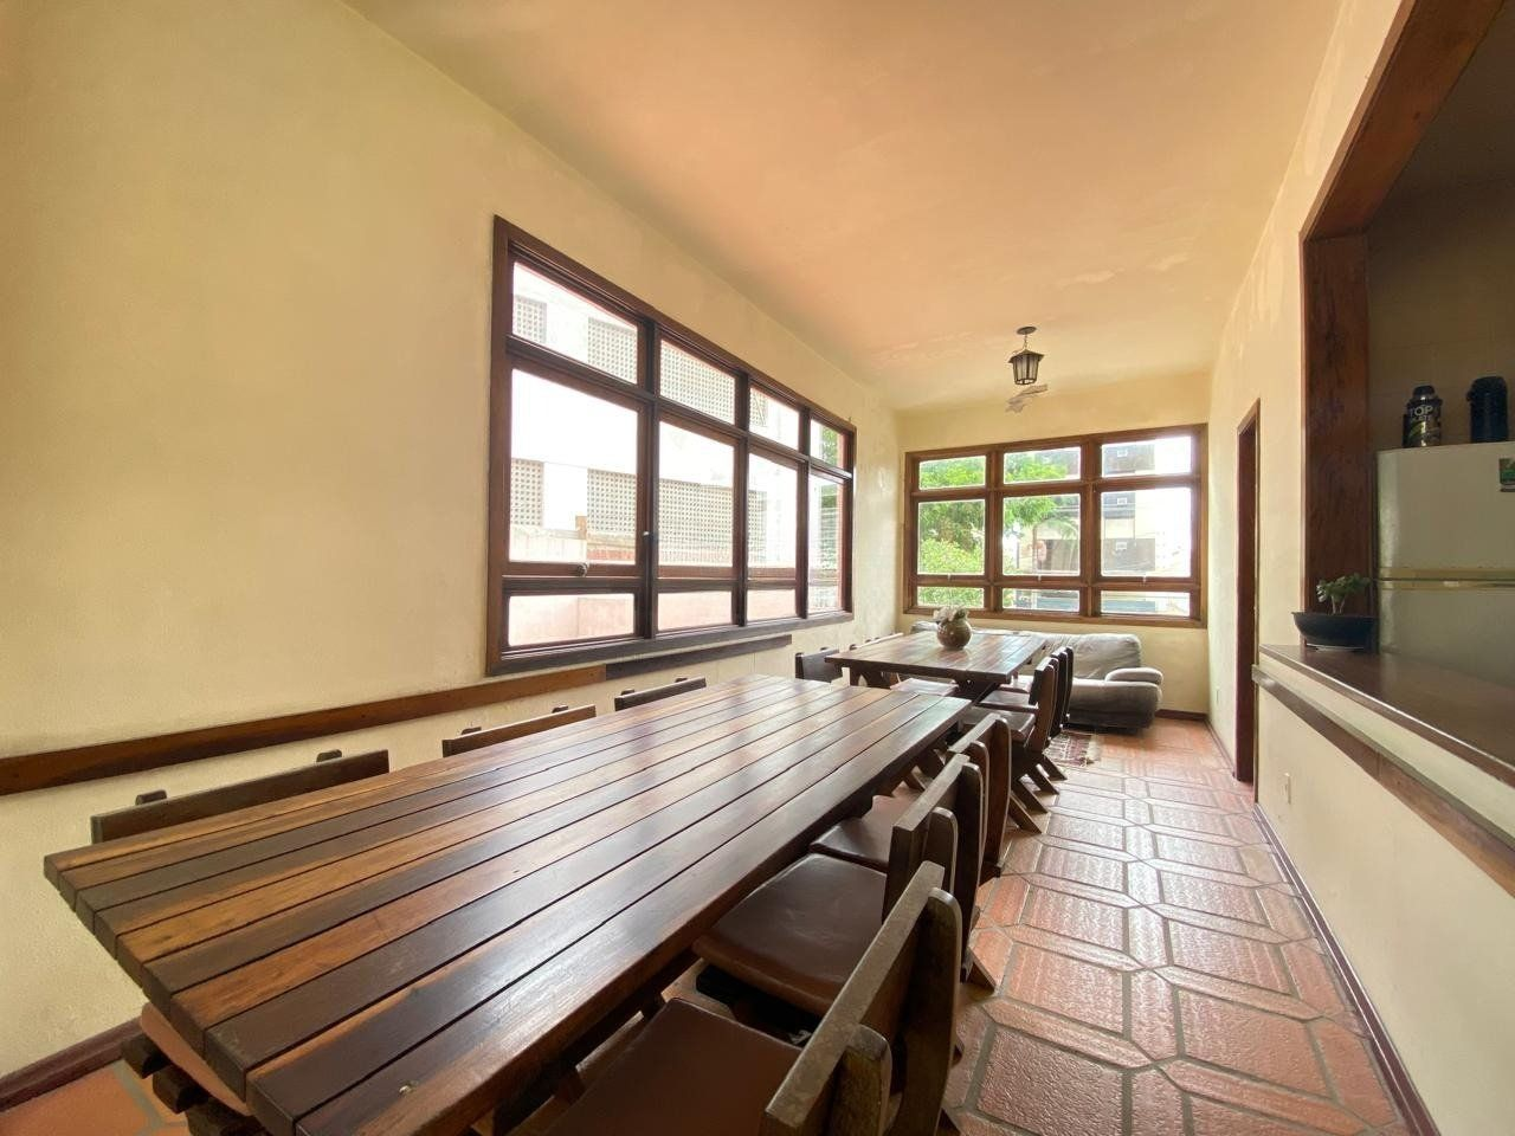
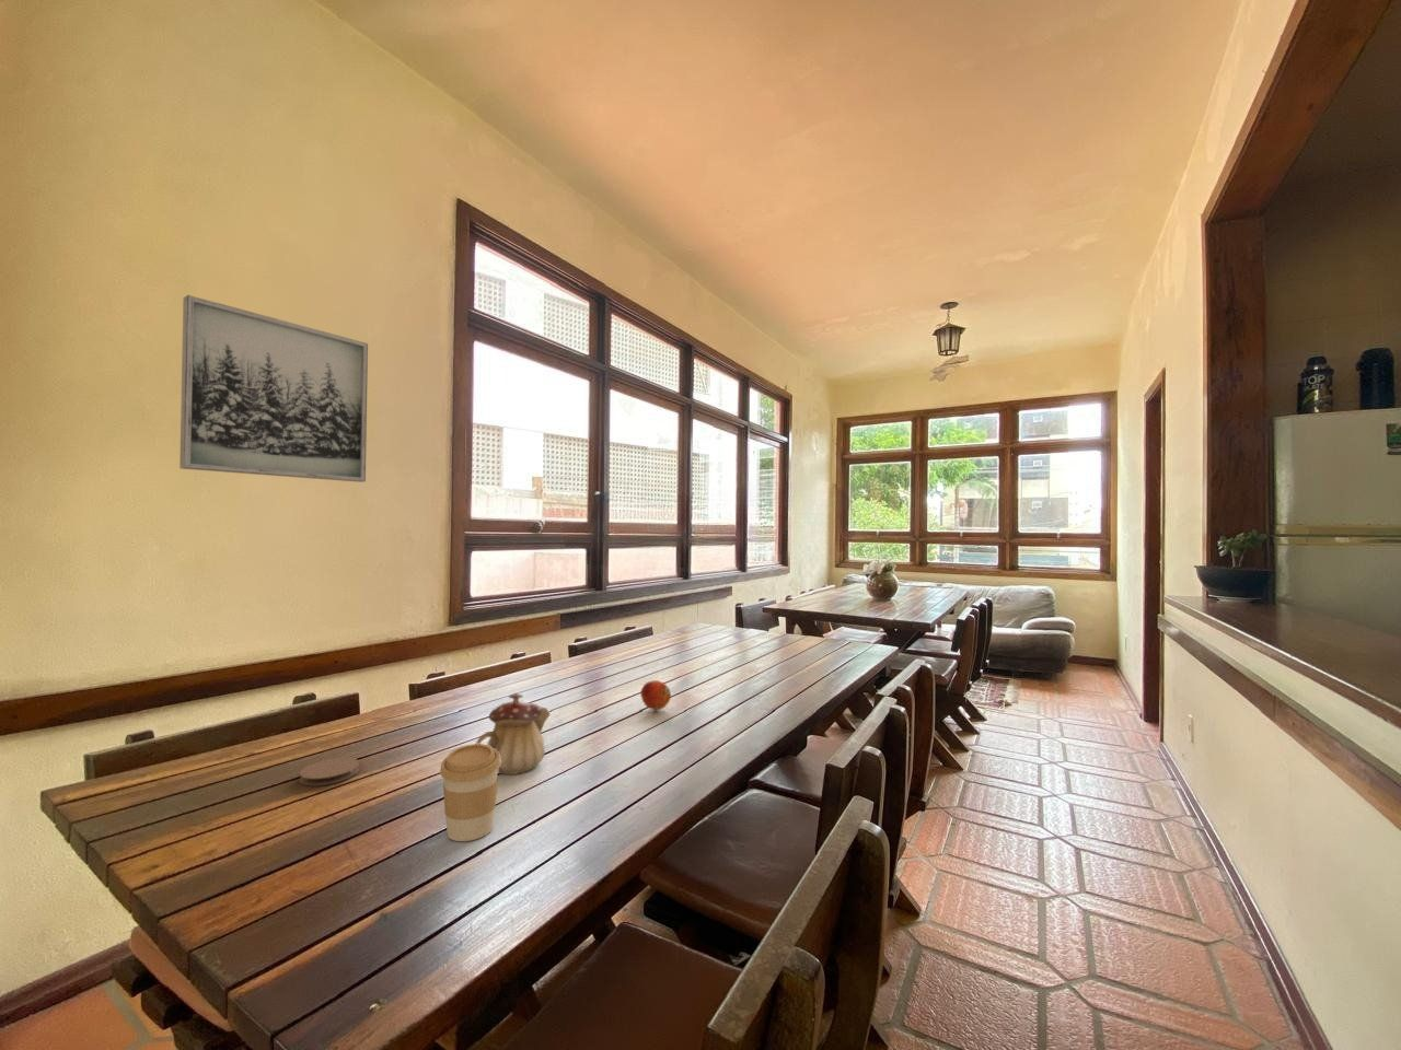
+ coffee cup [439,742,501,843]
+ coaster [299,757,360,786]
+ teapot [474,692,552,775]
+ fruit [639,679,672,711]
+ wall art [179,294,368,483]
